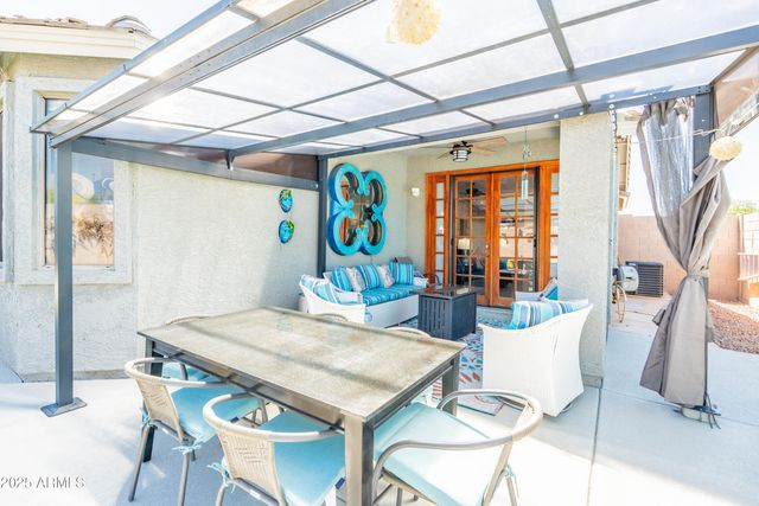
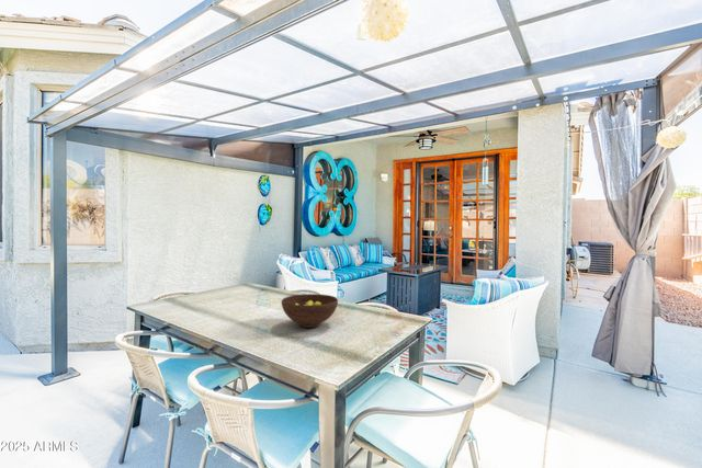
+ fruit bowl [281,293,339,329]
